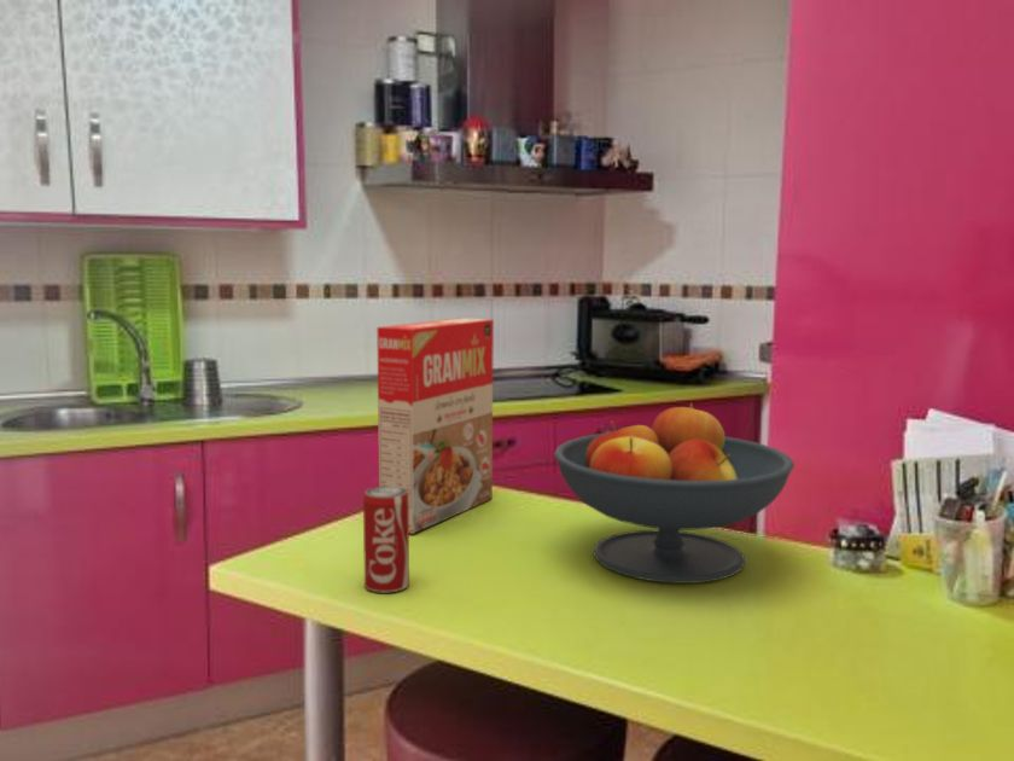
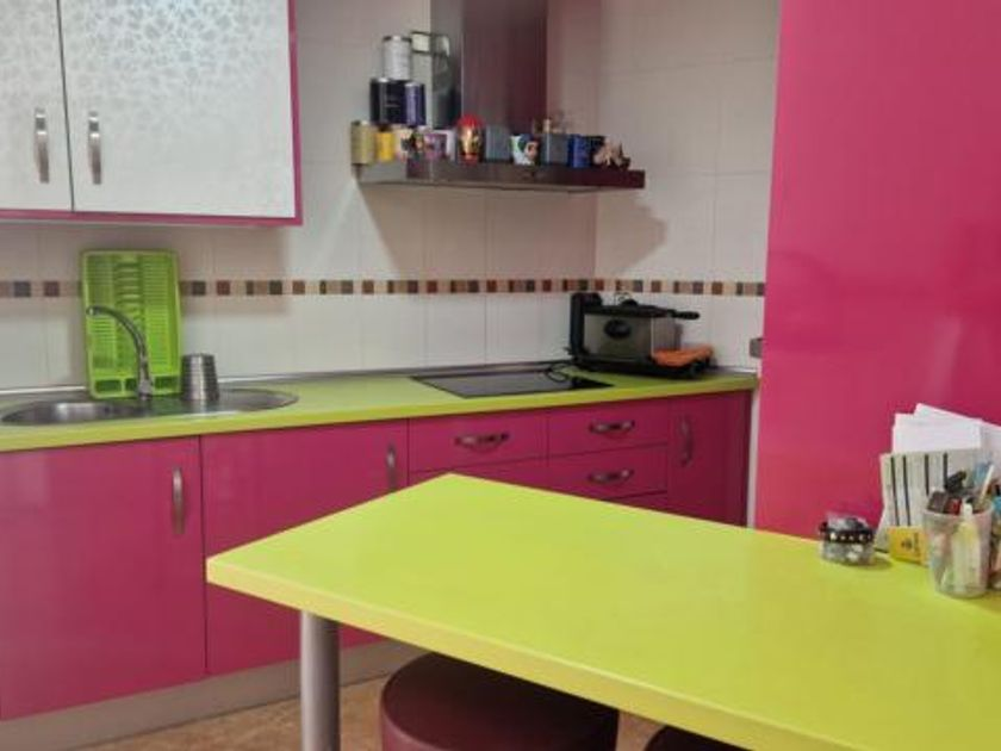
- beverage can [362,486,410,593]
- cereal box [375,316,495,535]
- fruit bowl [553,402,796,585]
